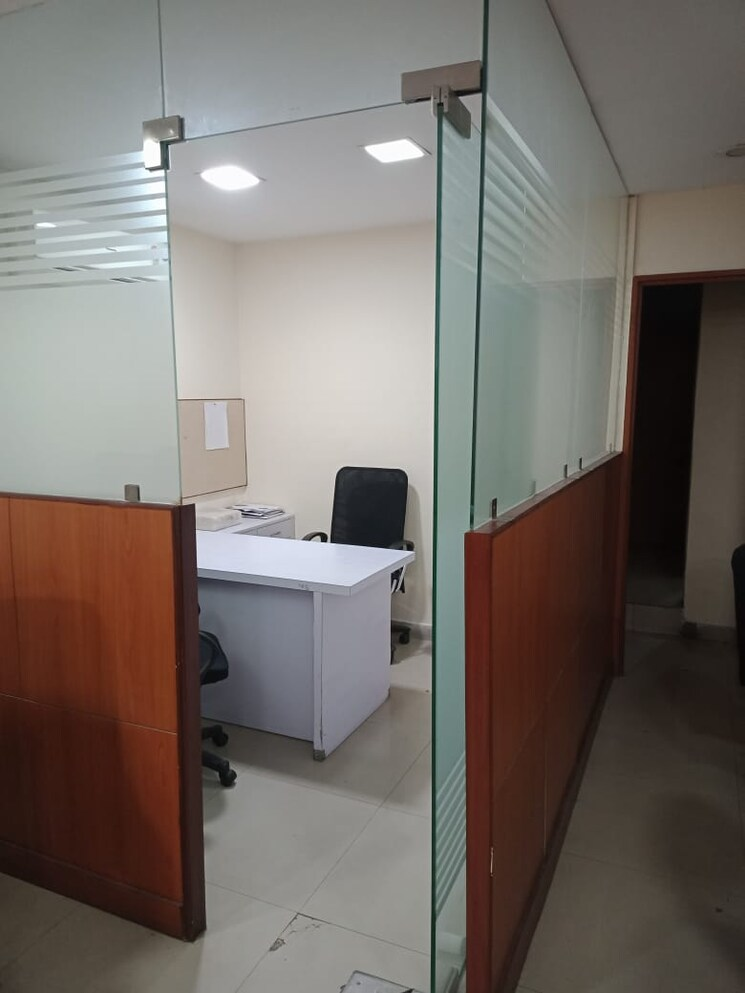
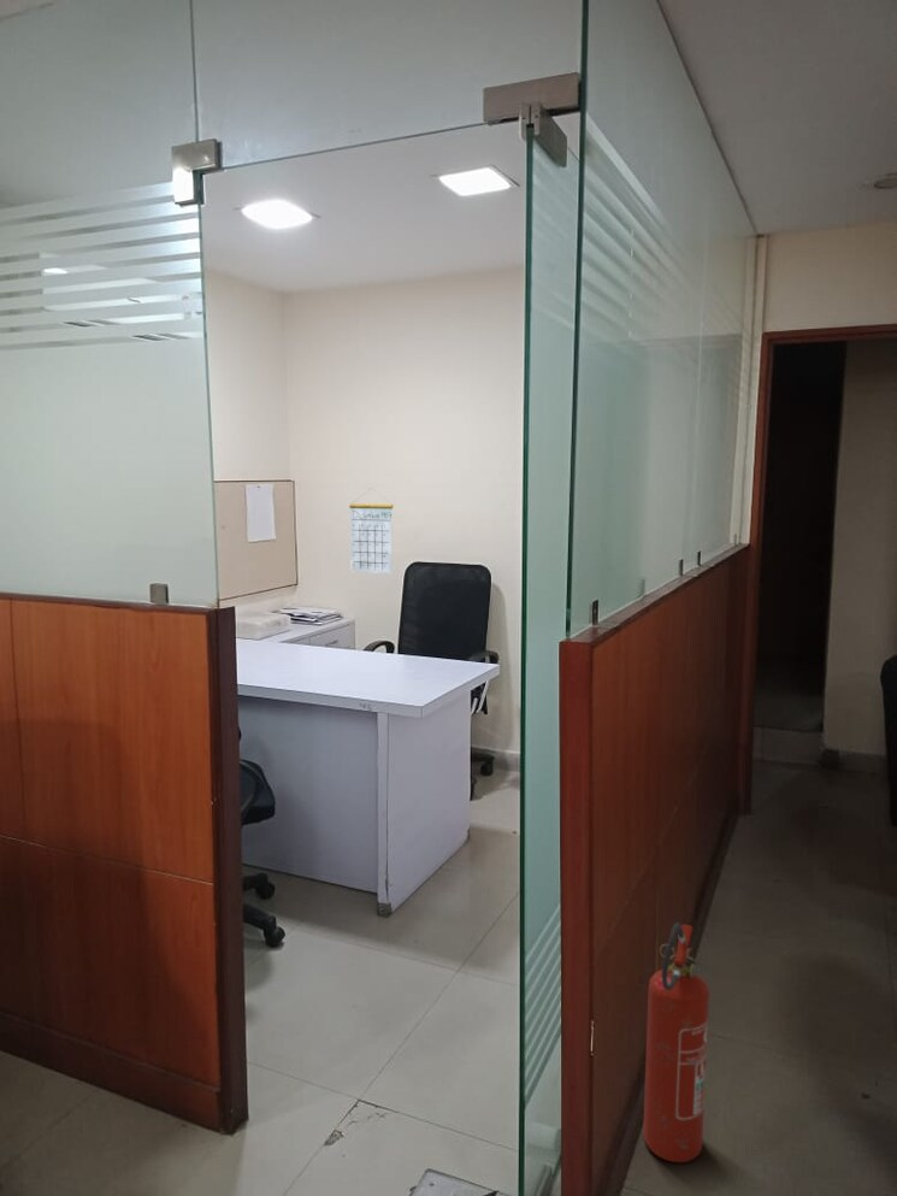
+ calendar [348,488,394,575]
+ fire extinguisher [642,921,710,1163]
